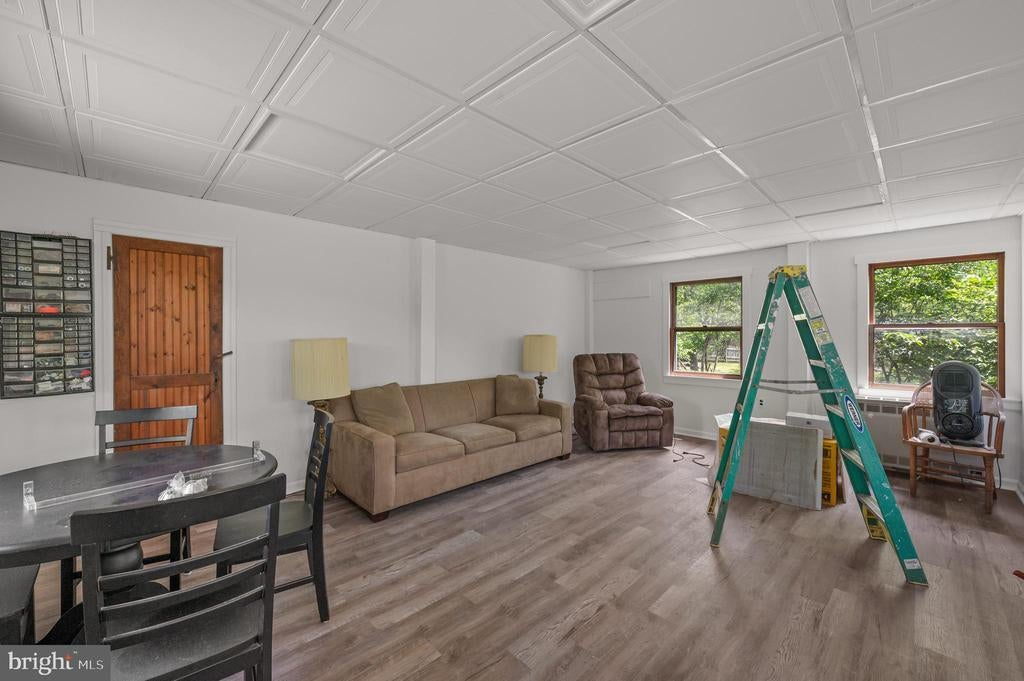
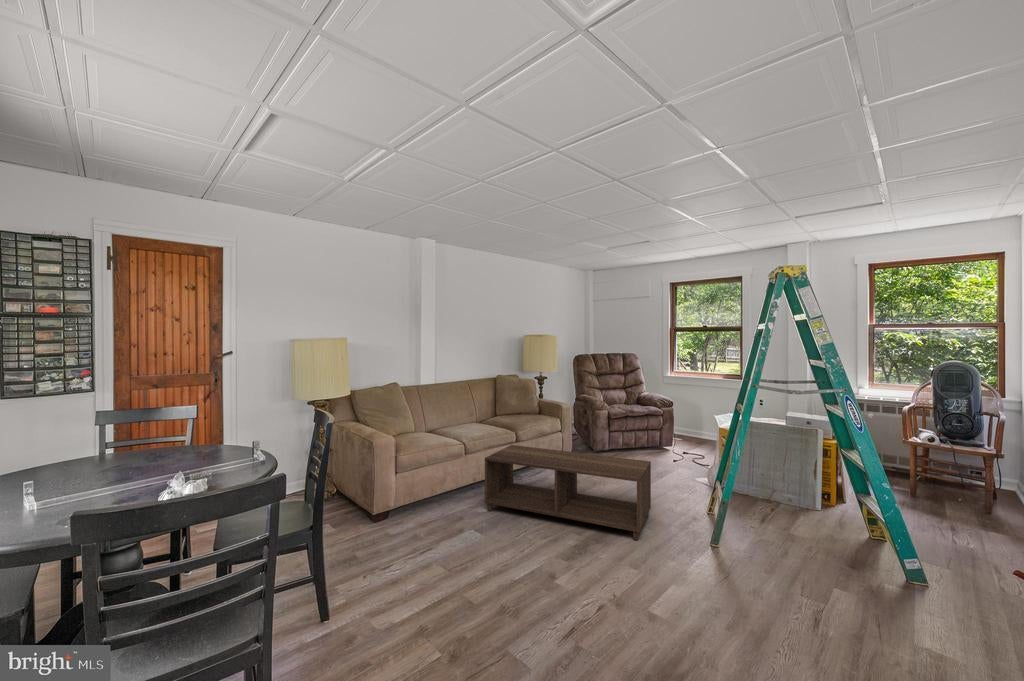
+ coffee table [484,444,652,541]
